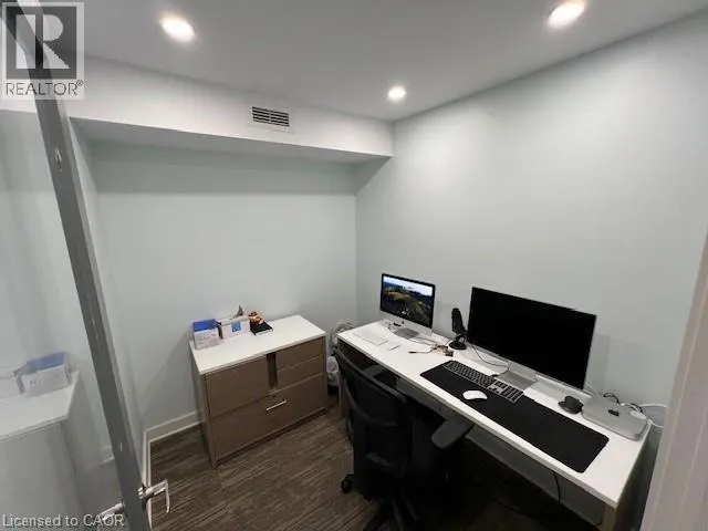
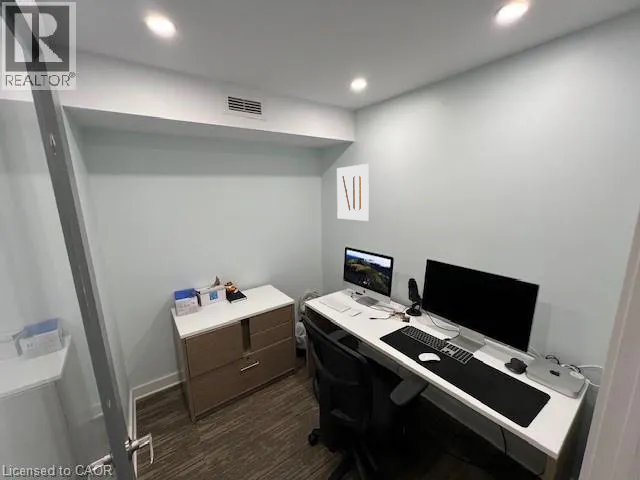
+ wall art [336,163,370,222]
